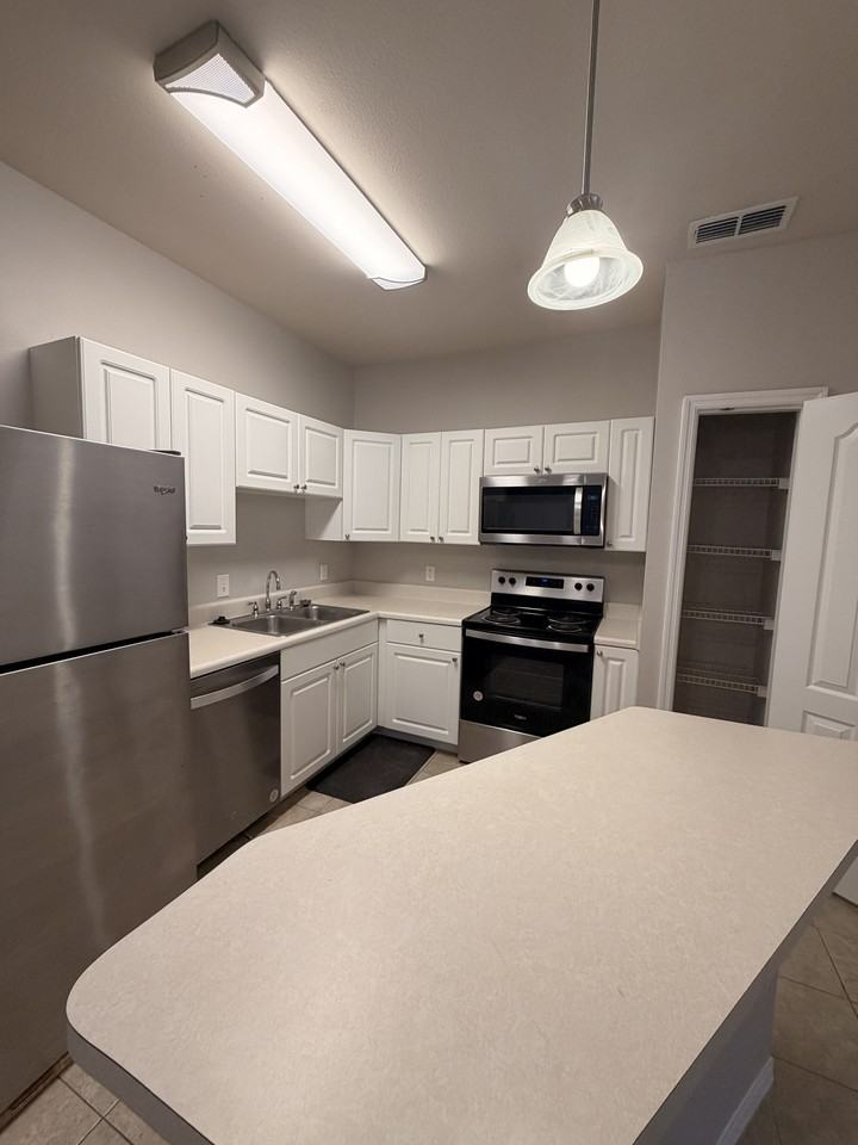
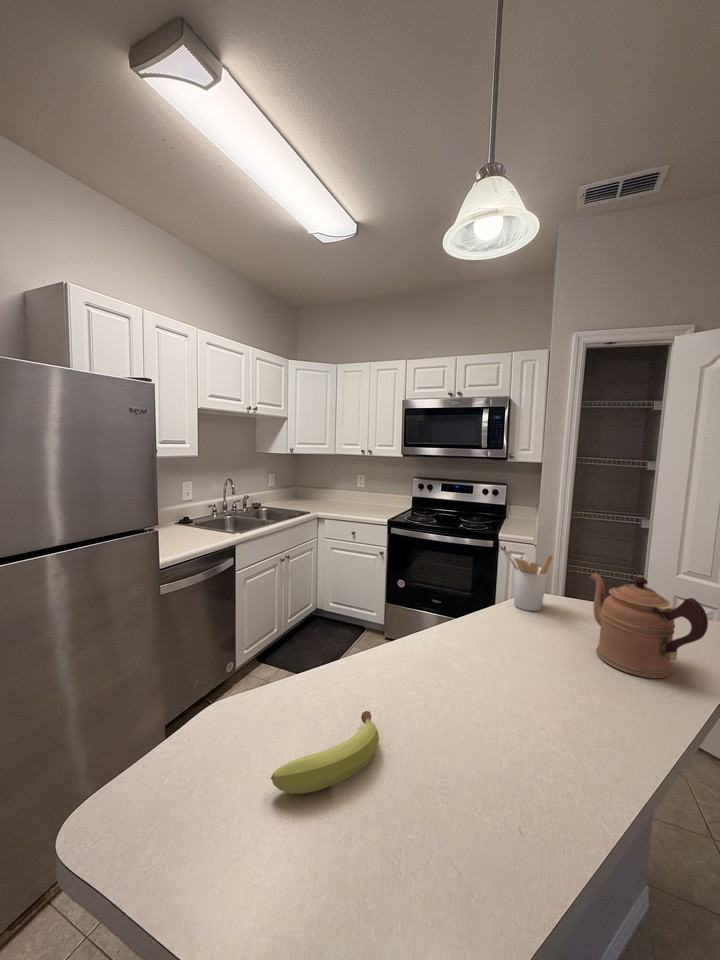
+ coffeepot [589,572,709,679]
+ utensil holder [508,554,553,612]
+ fruit [270,710,380,795]
